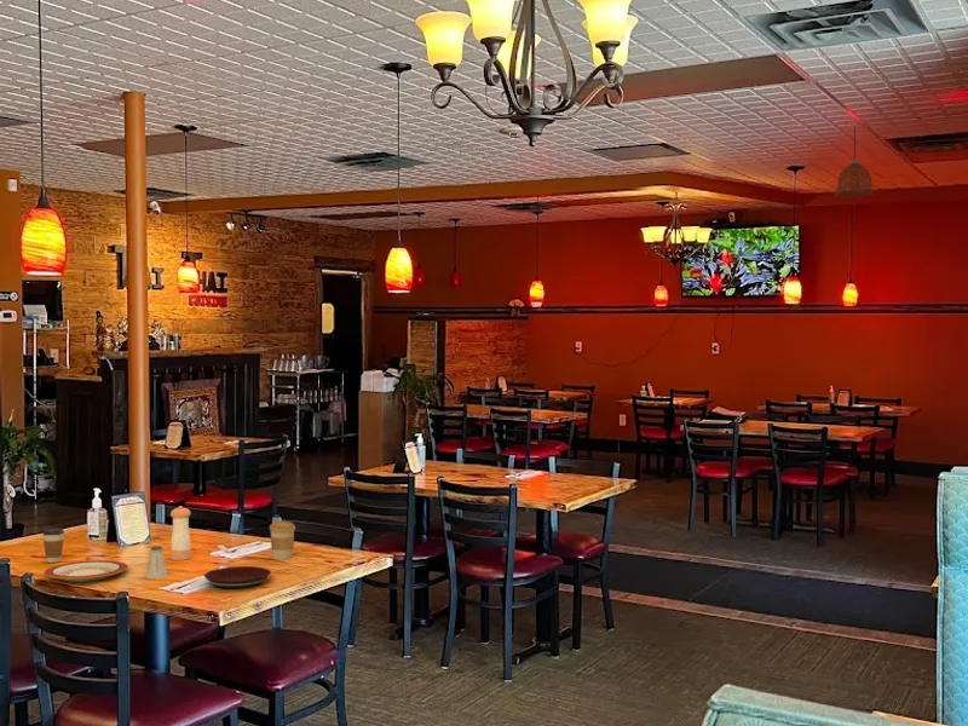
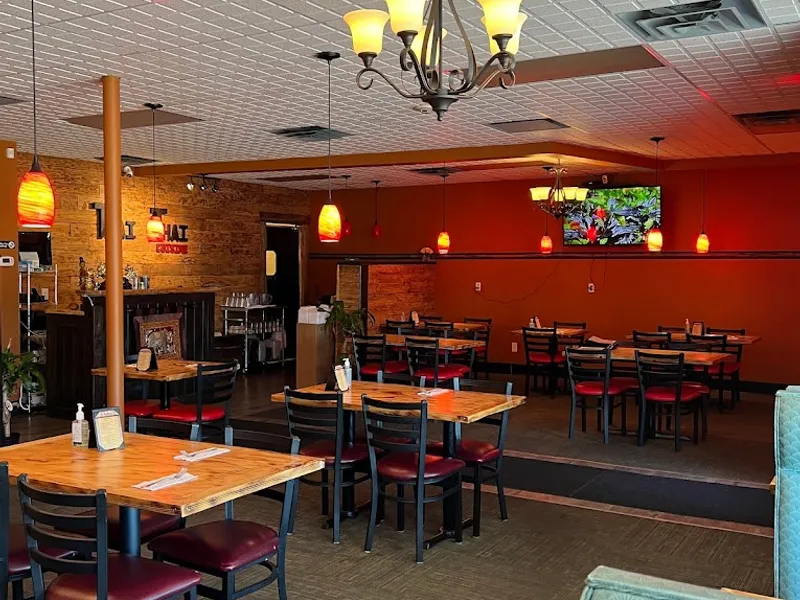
- pepper shaker [169,505,192,561]
- coffee cup [269,520,296,560]
- coffee cup [41,526,65,564]
- plate [203,565,272,589]
- pendant lamp [834,125,875,198]
- saltshaker [144,544,169,580]
- plate [42,559,129,583]
